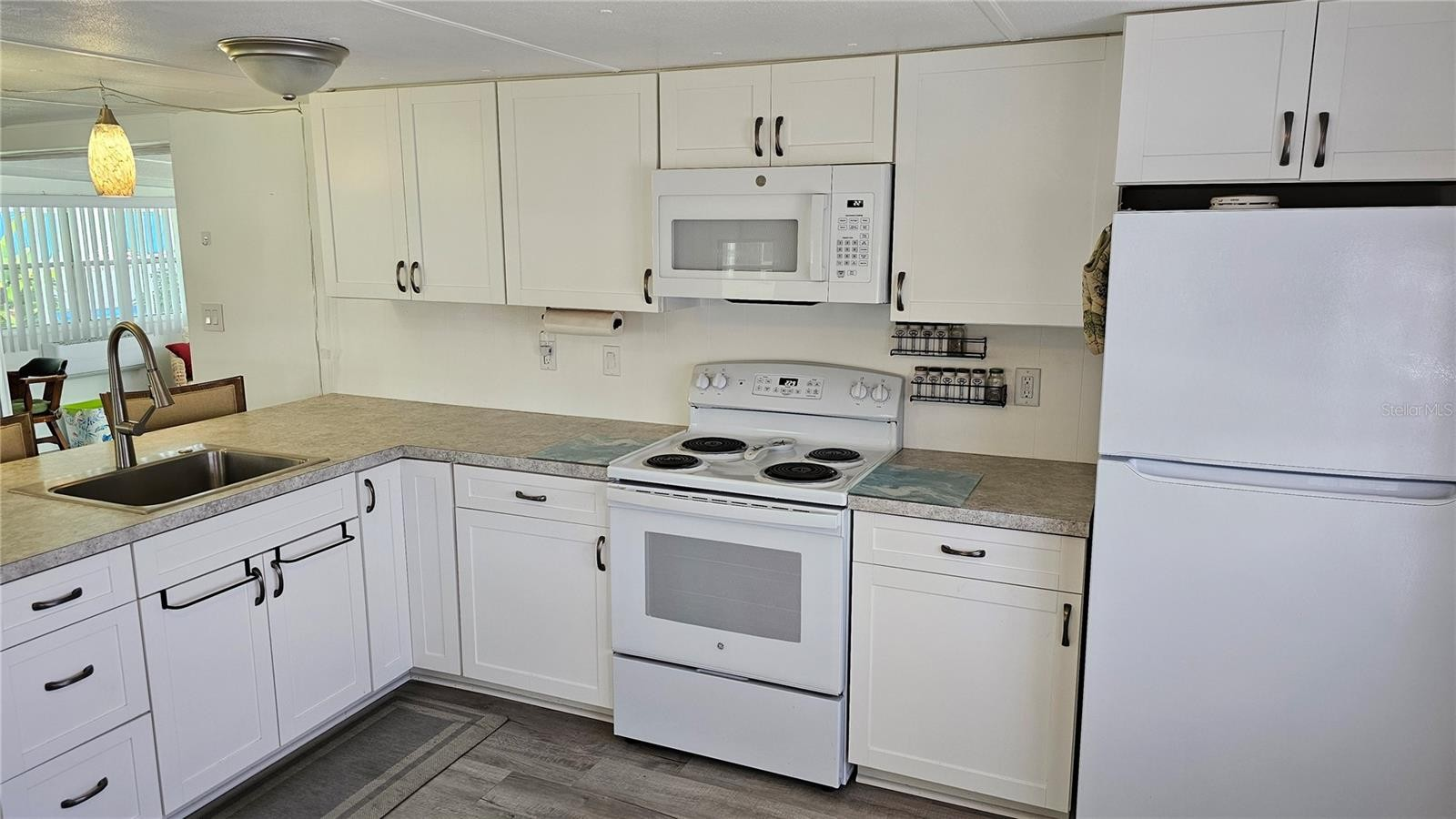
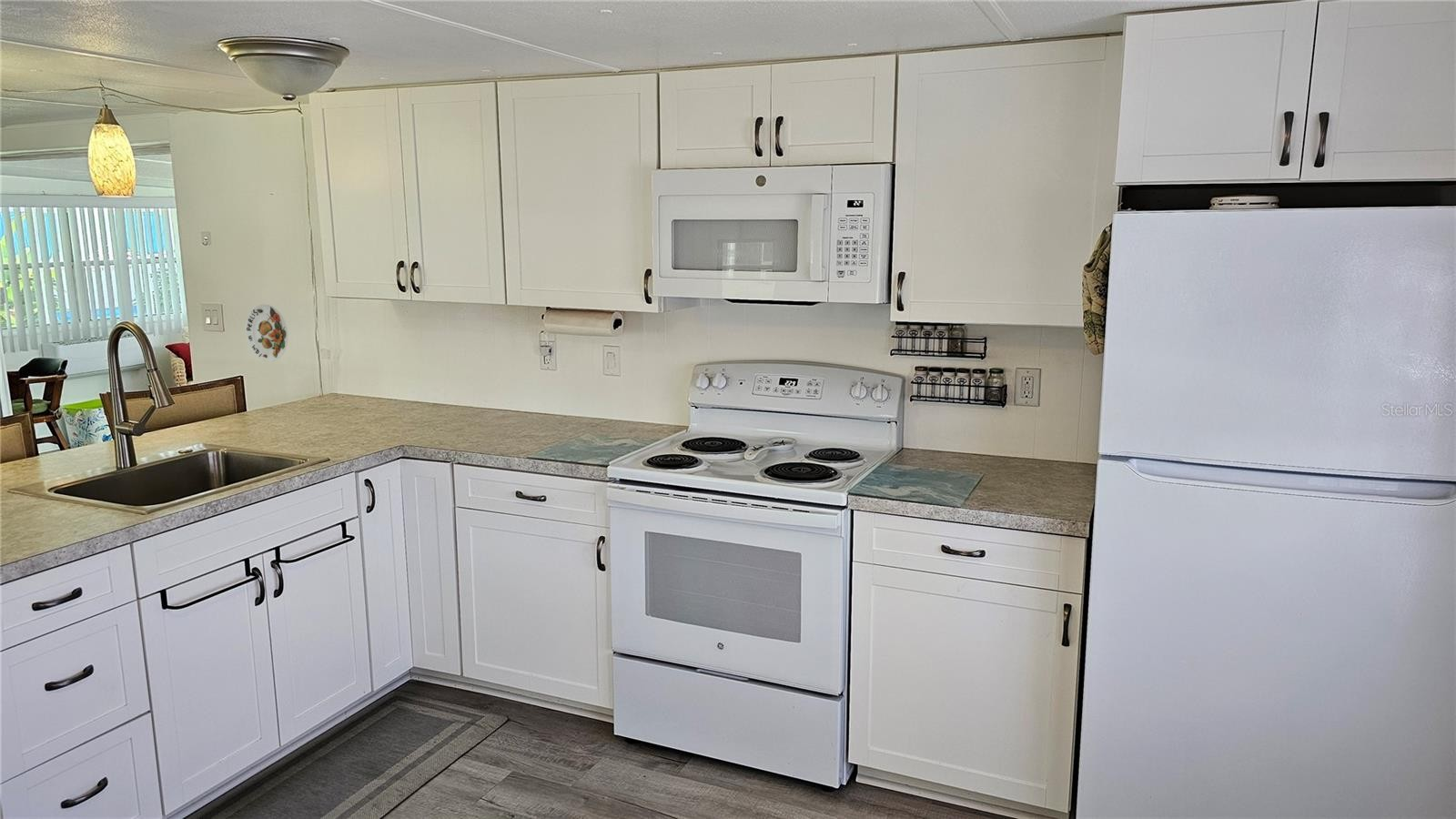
+ decorative plate [245,303,288,362]
